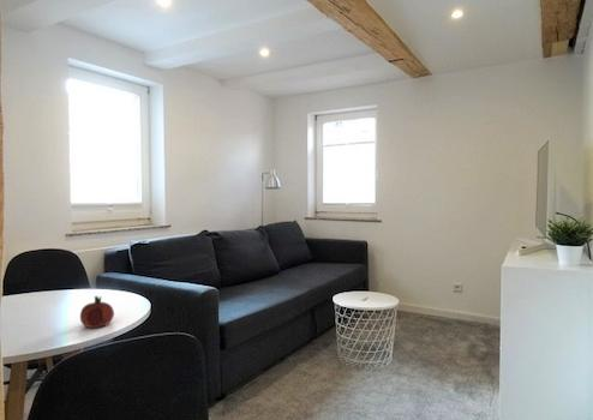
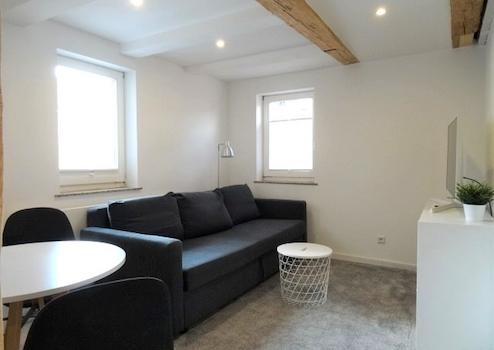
- fruit [79,295,115,329]
